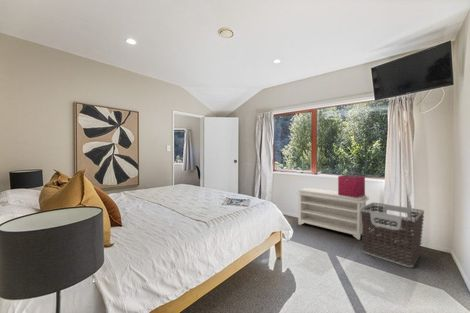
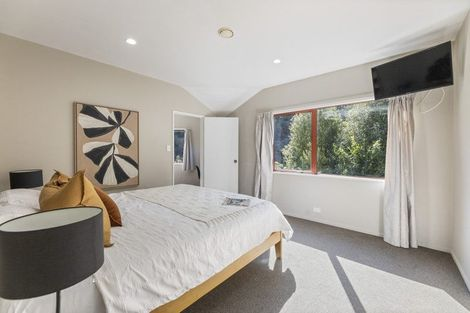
- bench [296,187,370,241]
- storage bin [337,174,366,197]
- clothes hamper [360,202,425,268]
